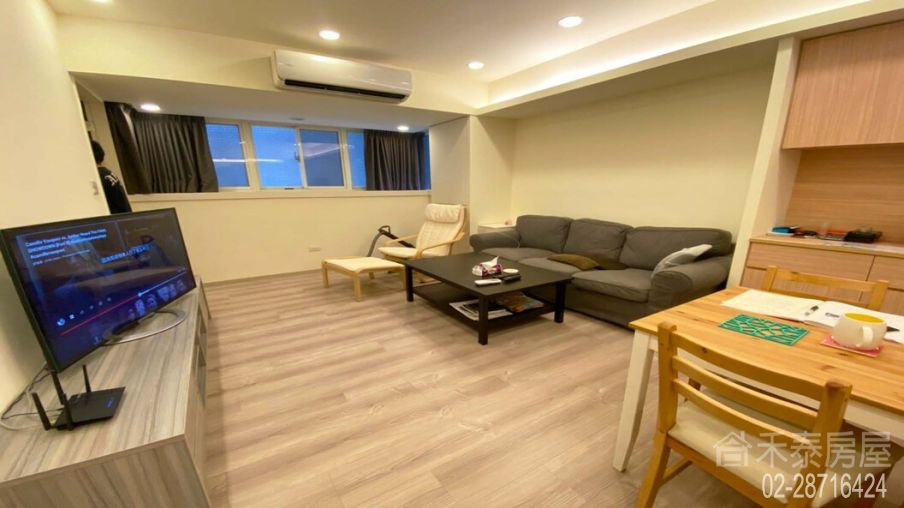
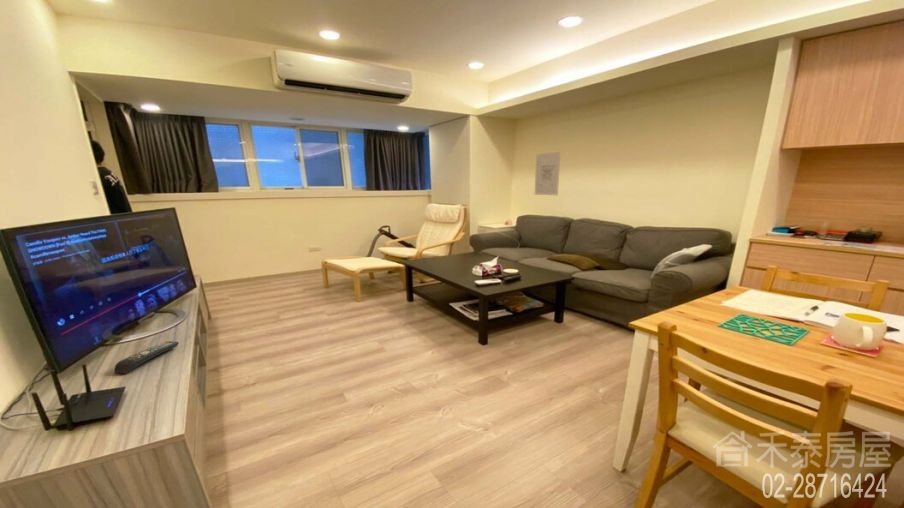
+ wall art [534,151,561,196]
+ remote control [113,340,180,375]
